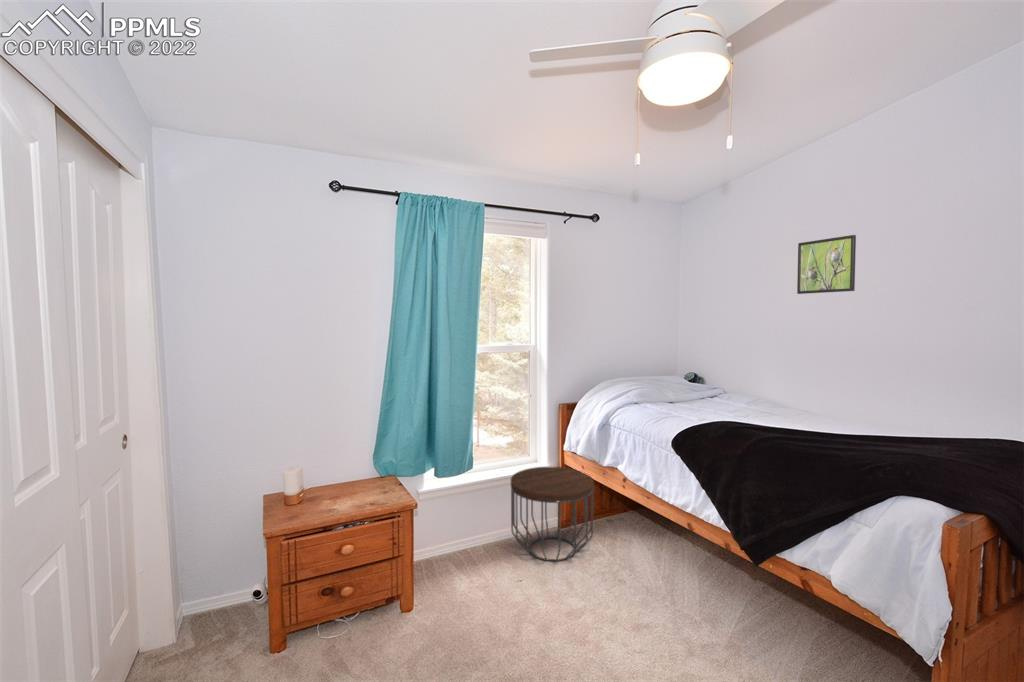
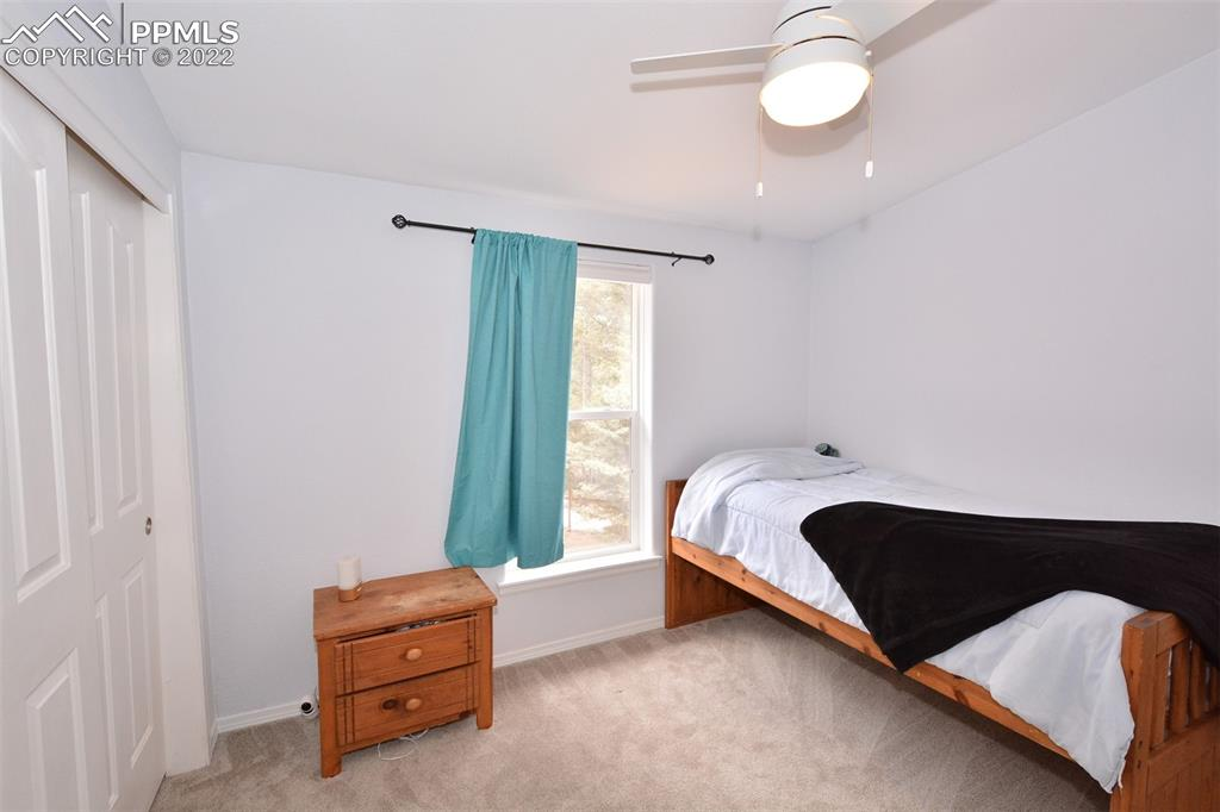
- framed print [796,234,857,295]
- side table [510,466,595,562]
